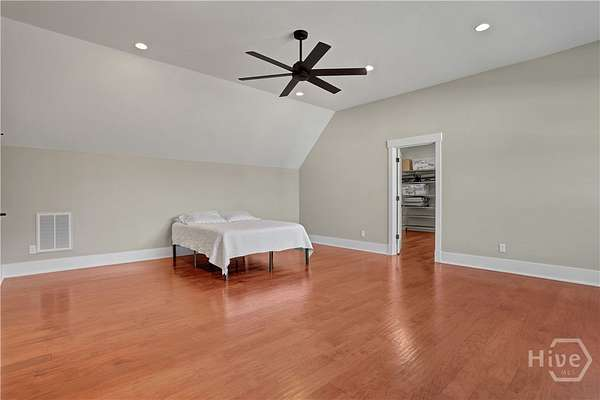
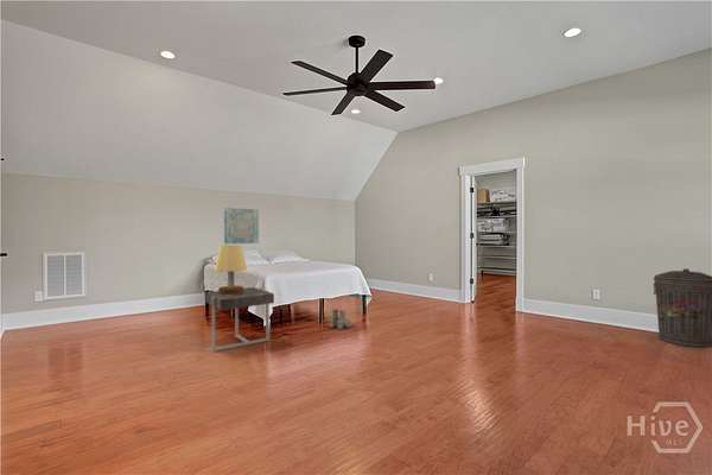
+ wall art [223,207,260,245]
+ side table [204,286,275,353]
+ boots [329,309,354,330]
+ table lamp [214,245,248,294]
+ trash can [653,267,712,349]
